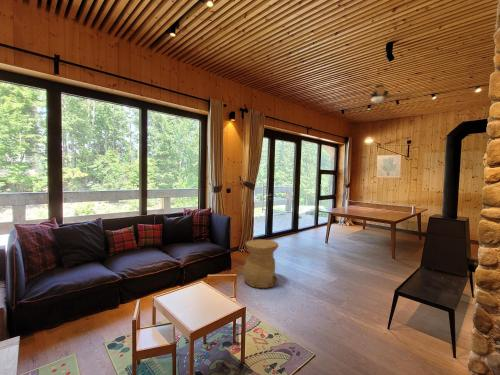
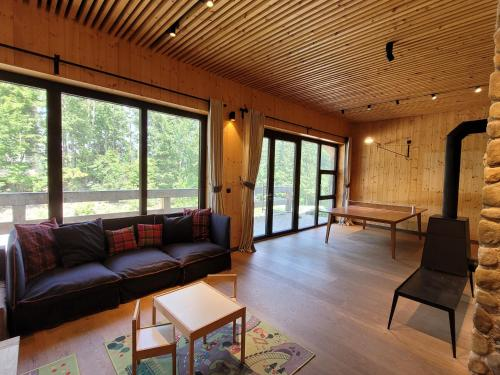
- side table [242,238,279,289]
- wall art [376,154,402,179]
- ceiling fan [346,83,414,107]
